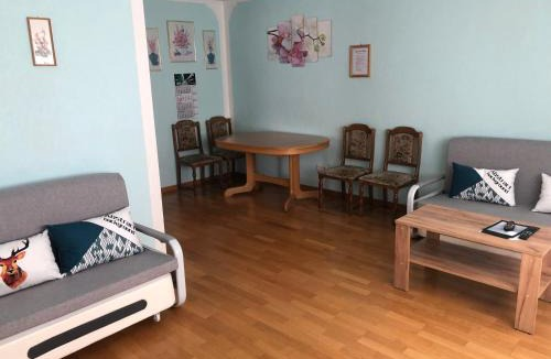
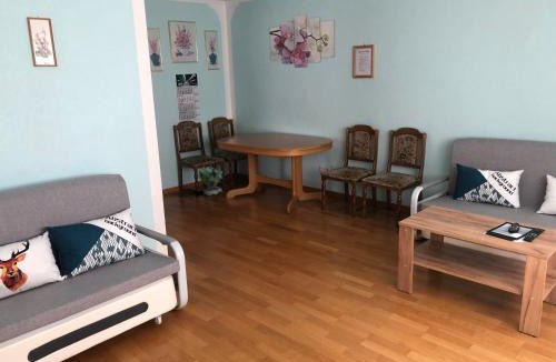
+ potted plant [196,167,224,195]
